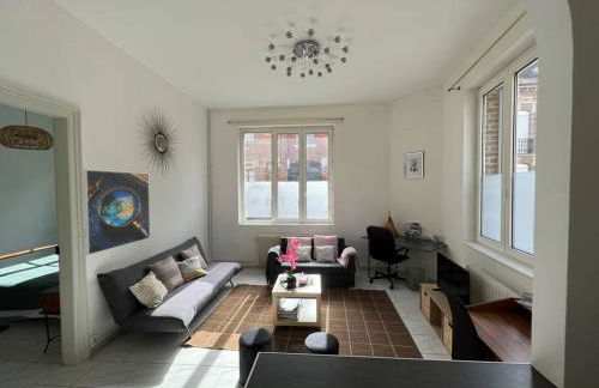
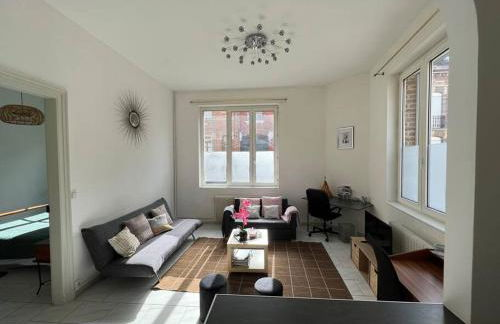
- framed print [81,169,151,256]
